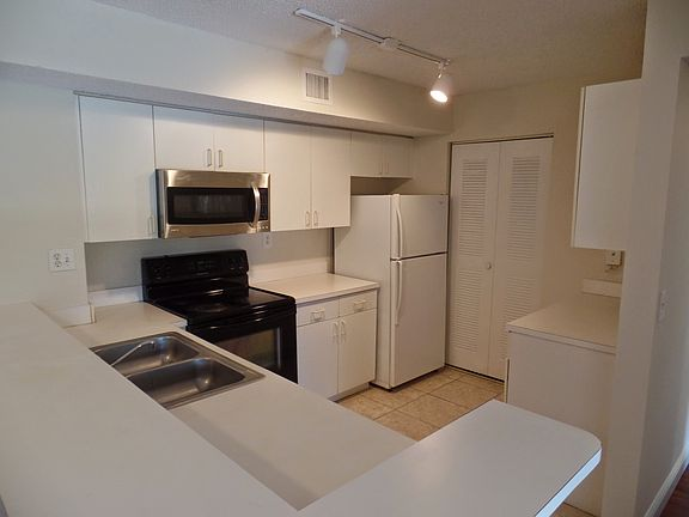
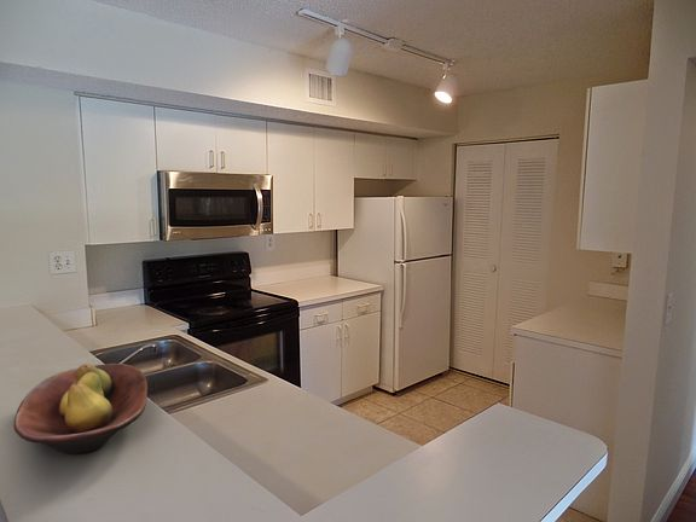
+ fruit bowl [12,362,149,456]
